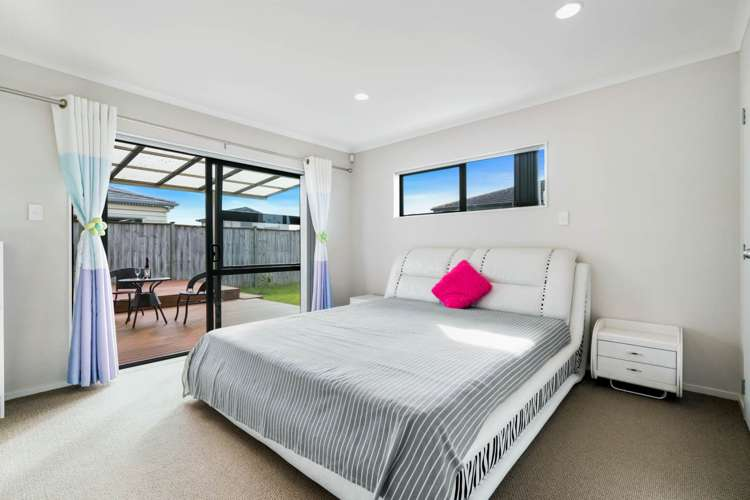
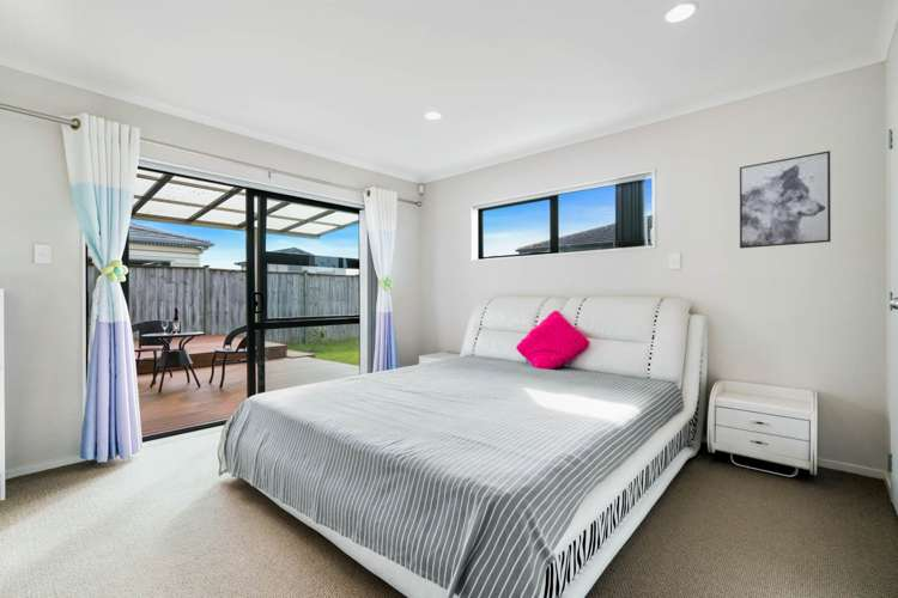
+ wall art [739,150,832,250]
